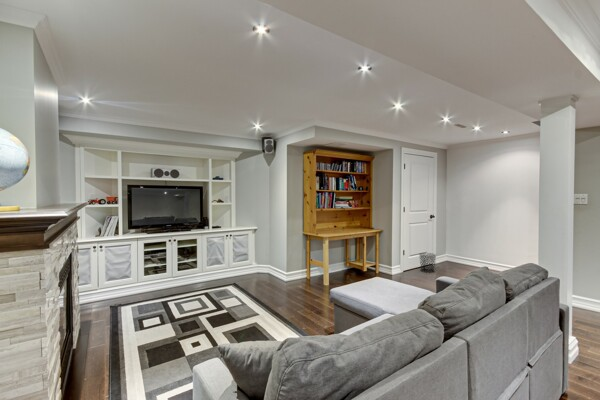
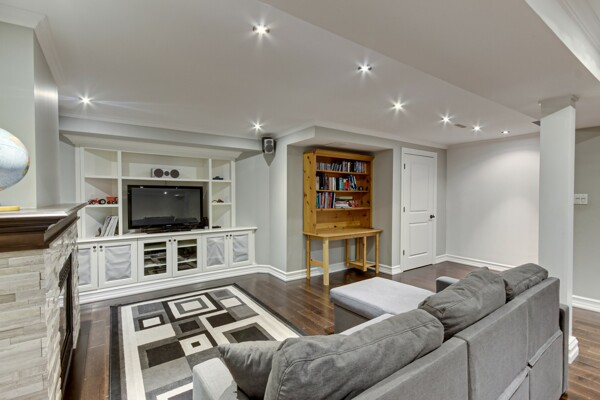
- waste bin [418,252,437,274]
